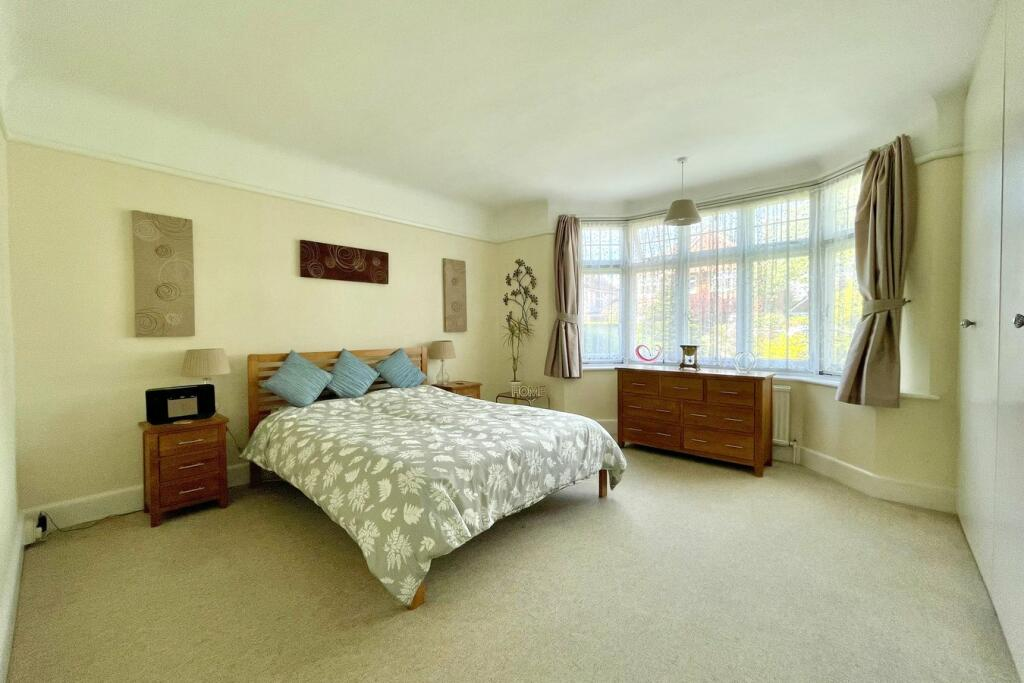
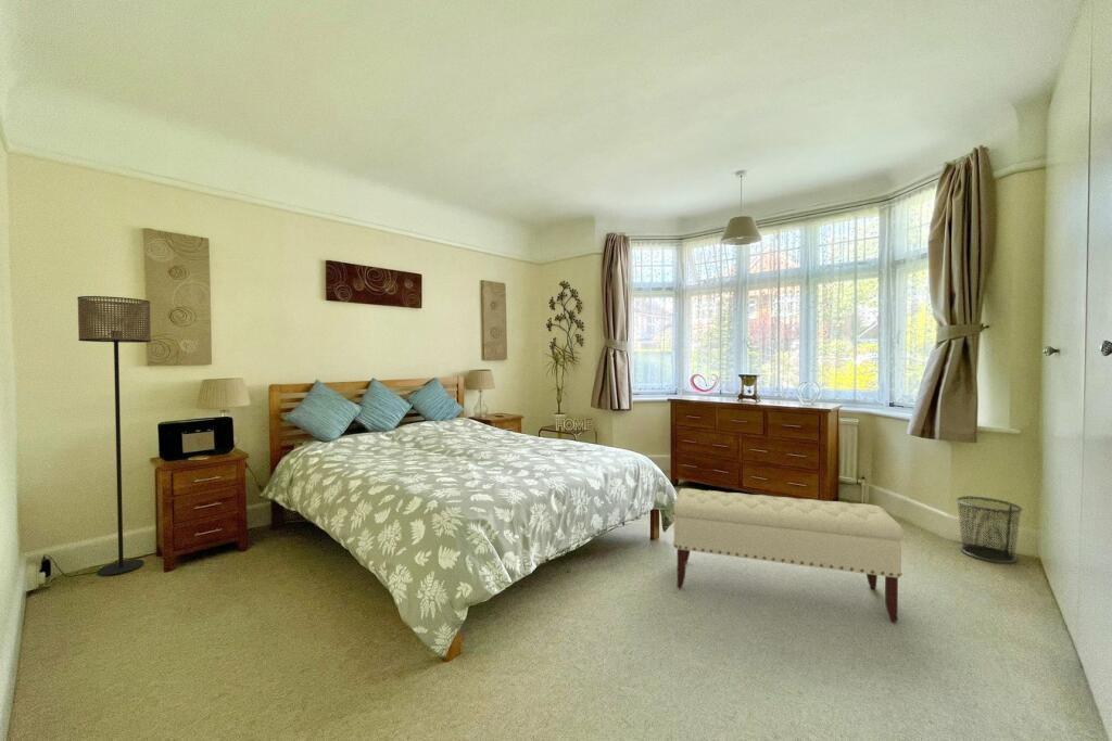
+ waste bin [956,496,1023,564]
+ bench [672,487,905,624]
+ floor lamp [76,295,152,577]
